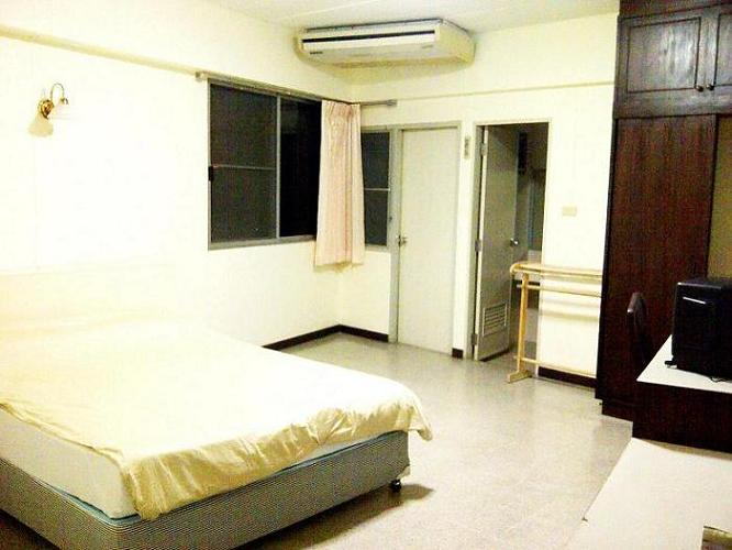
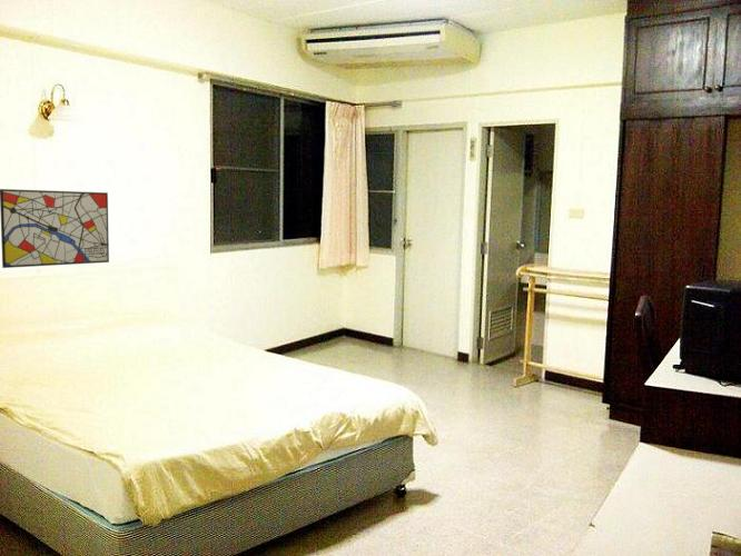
+ wall art [0,188,110,269]
